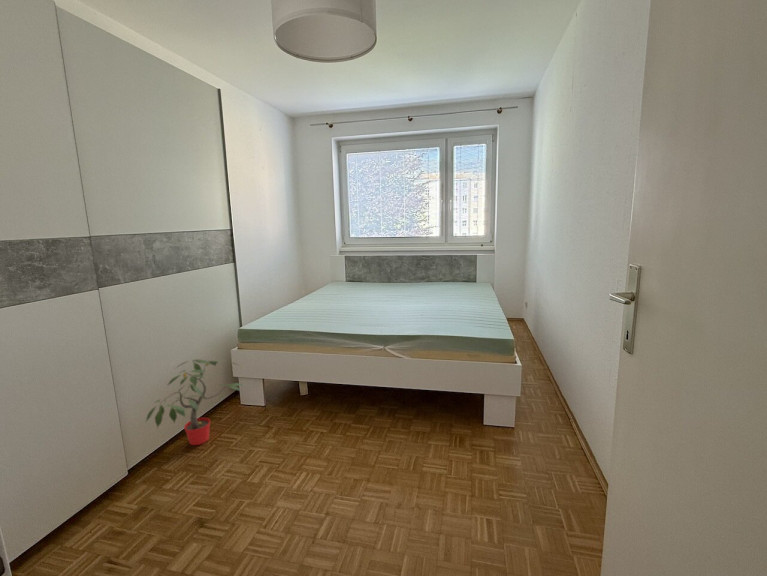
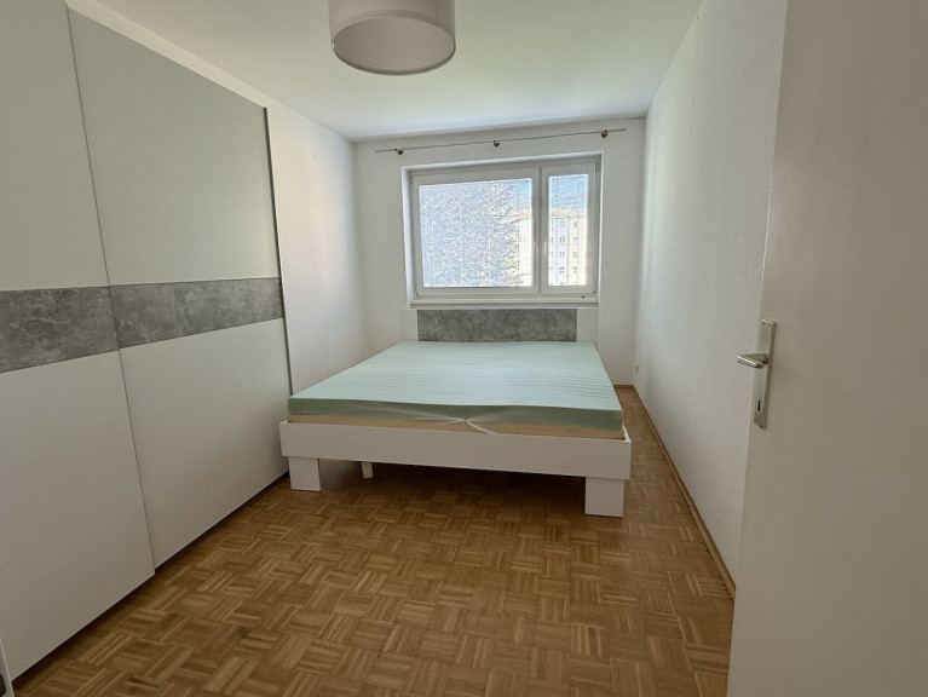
- potted plant [145,359,246,446]
